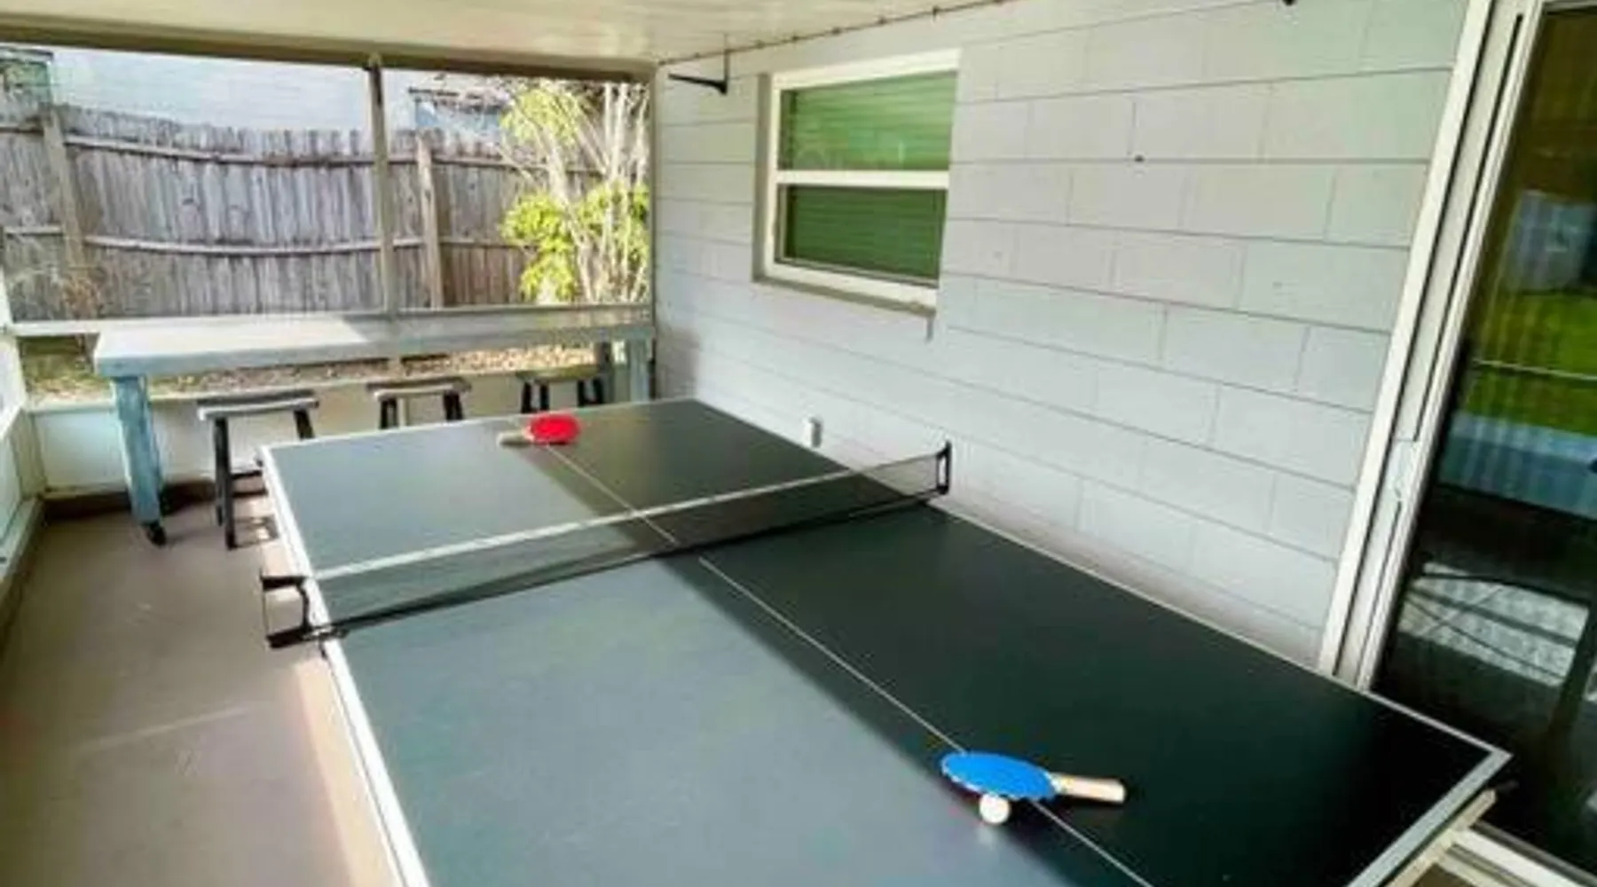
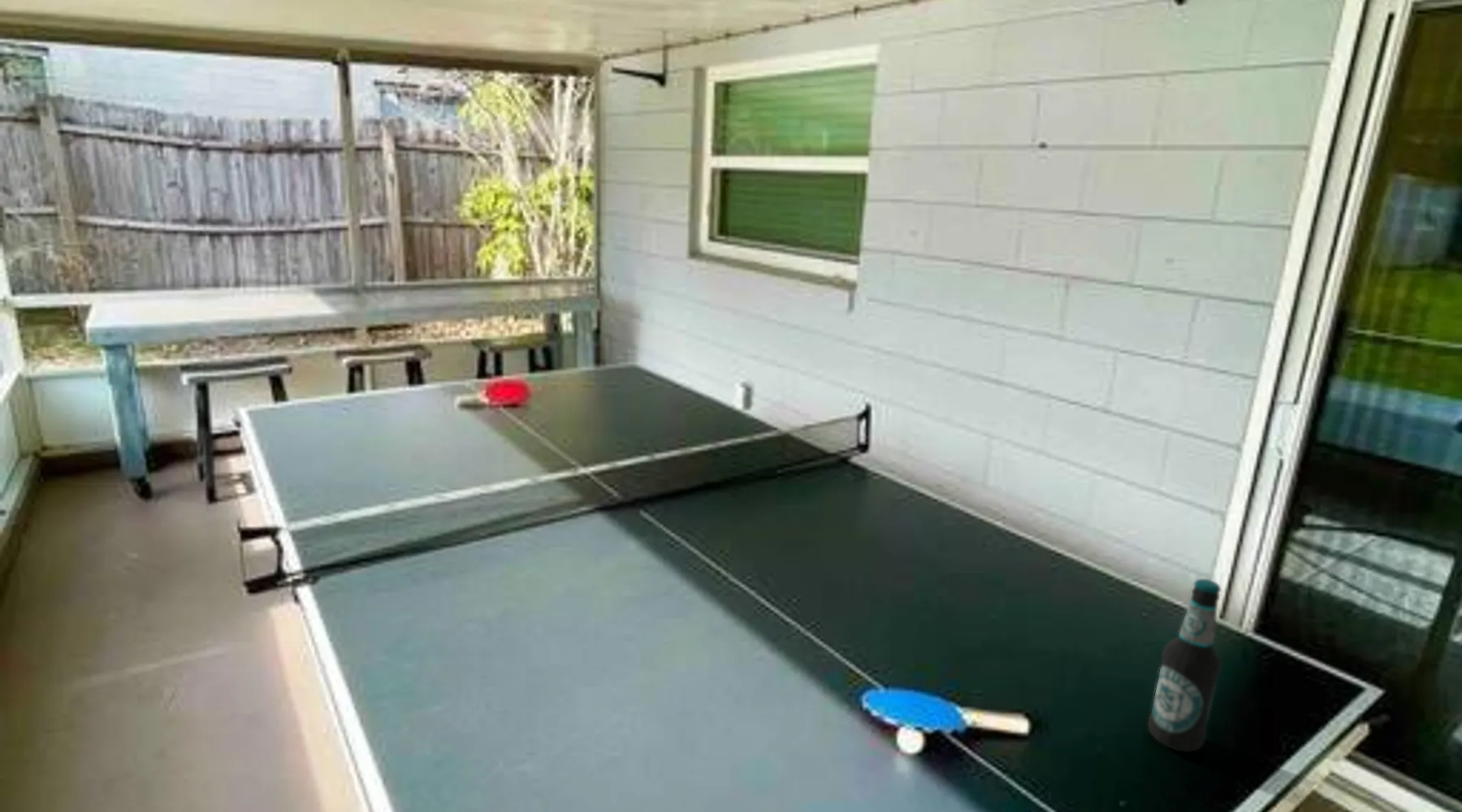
+ bottle [1148,578,1222,753]
